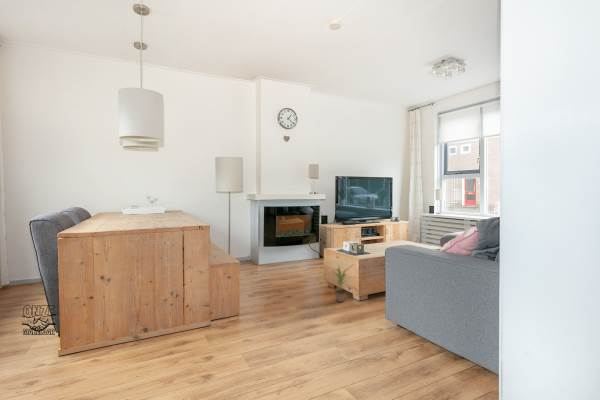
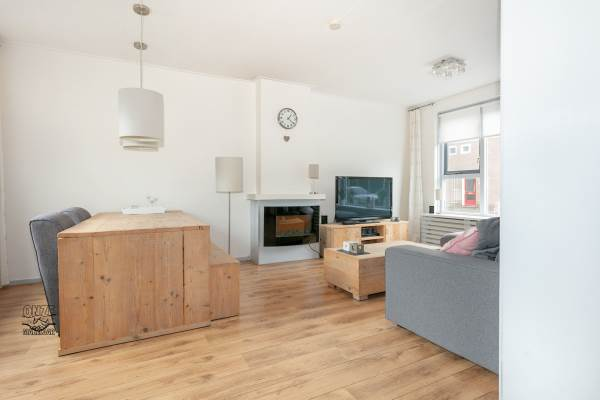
- potted plant [331,263,357,303]
